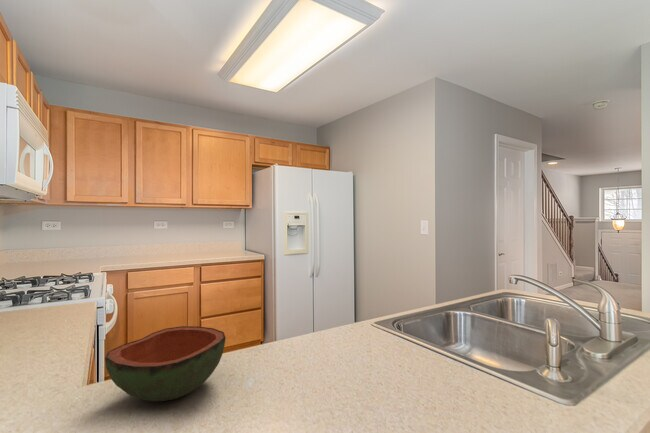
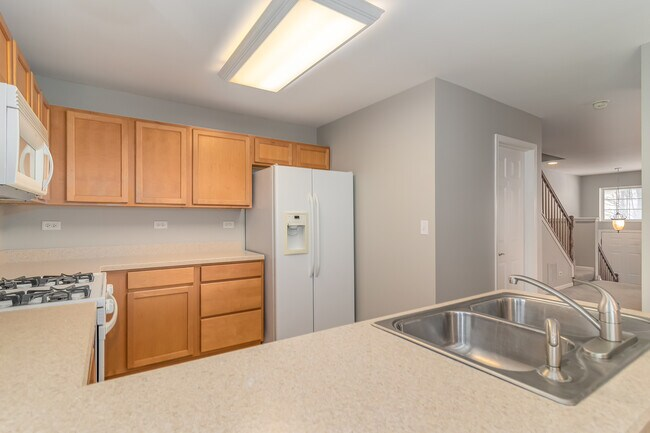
- bowl [104,325,227,402]
